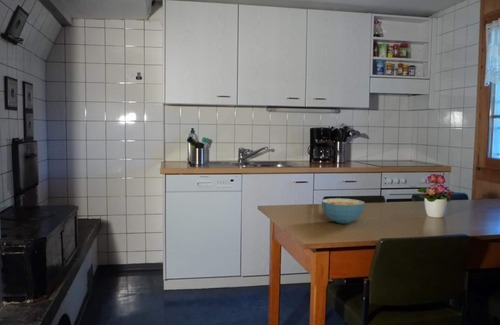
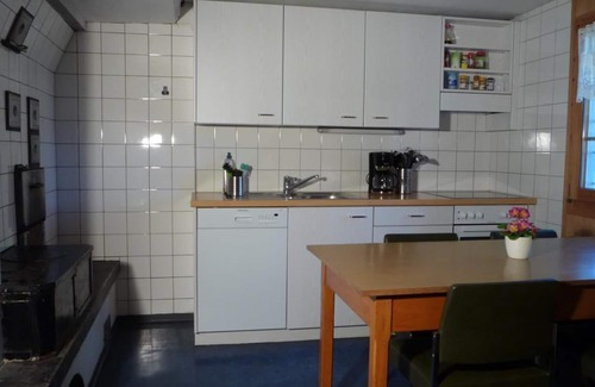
- cereal bowl [321,197,366,225]
